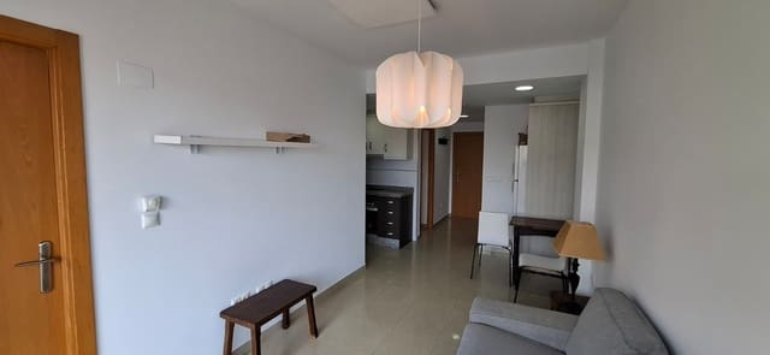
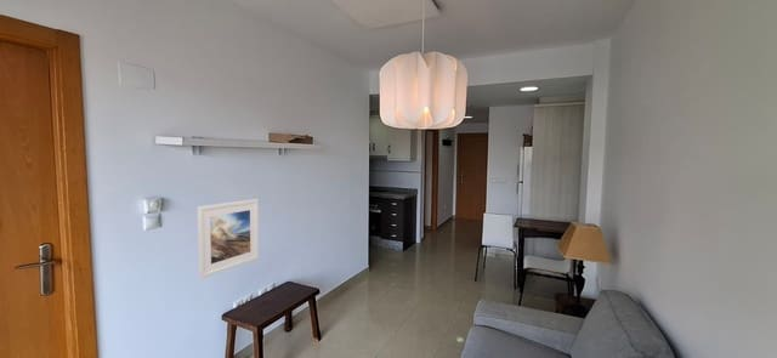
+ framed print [195,198,260,280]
